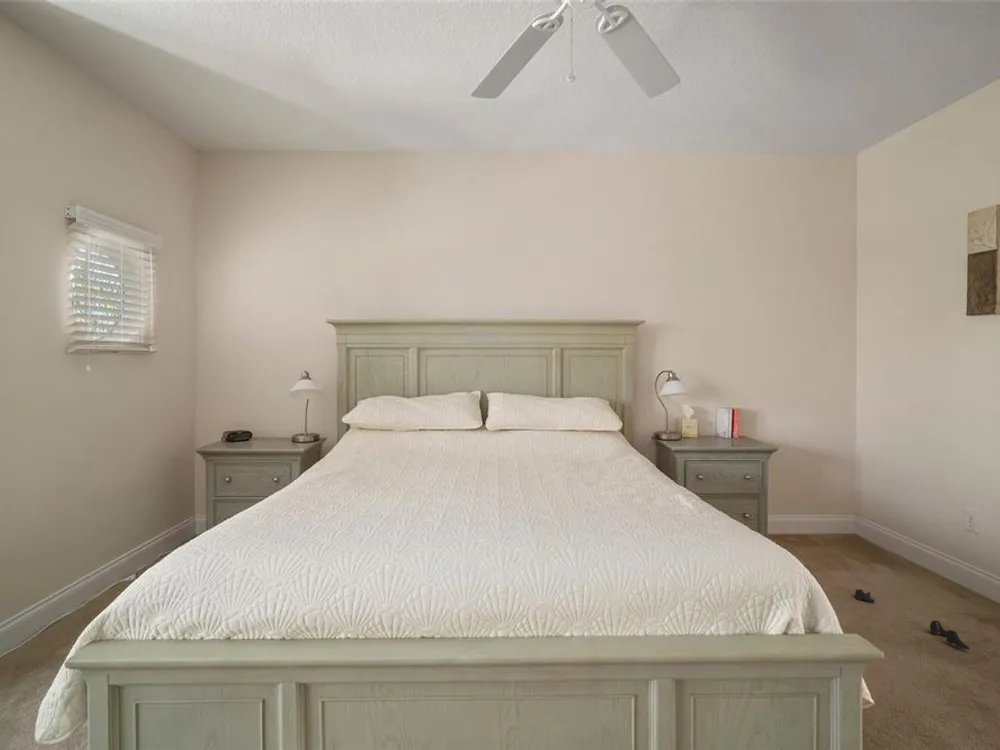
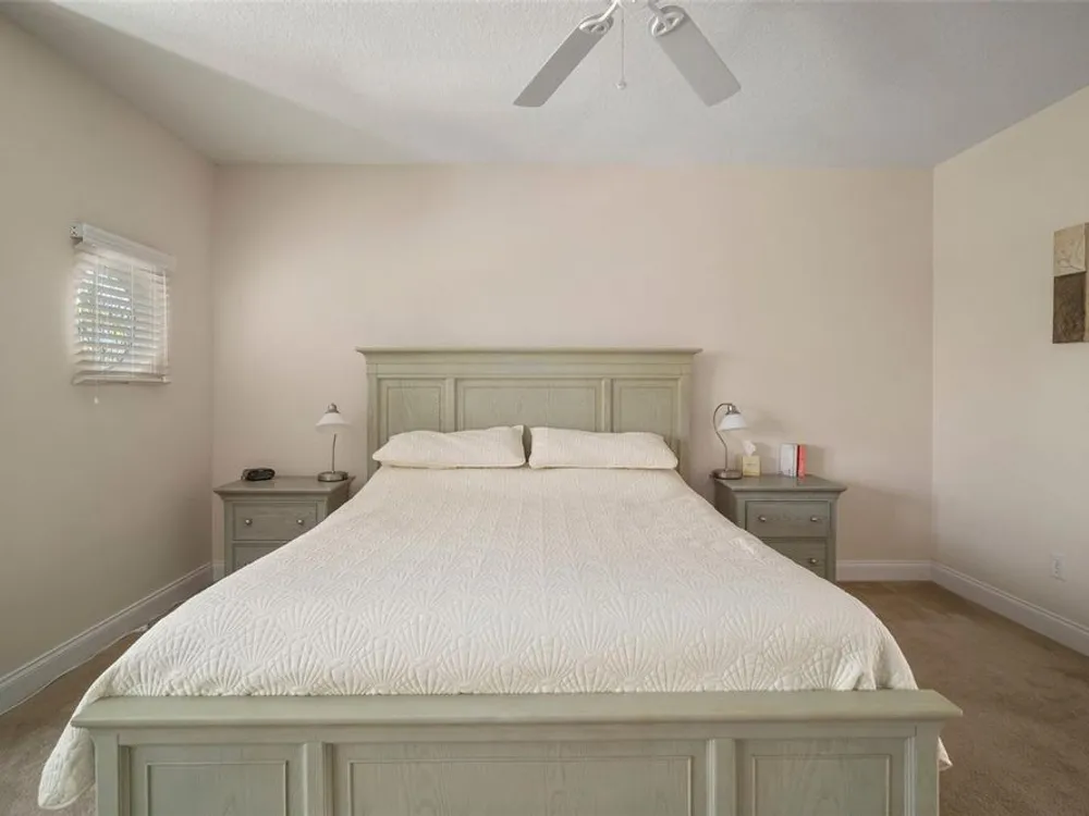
- shoe [854,588,971,651]
